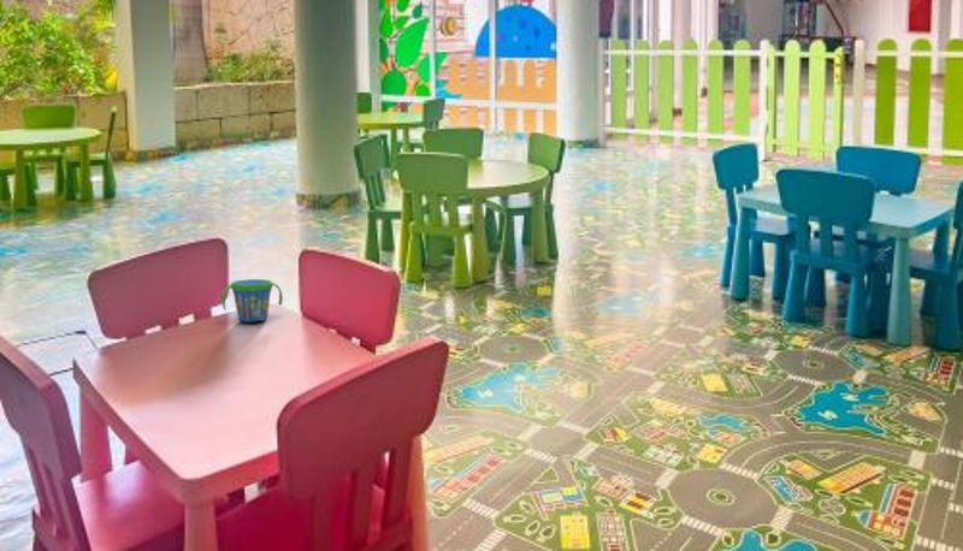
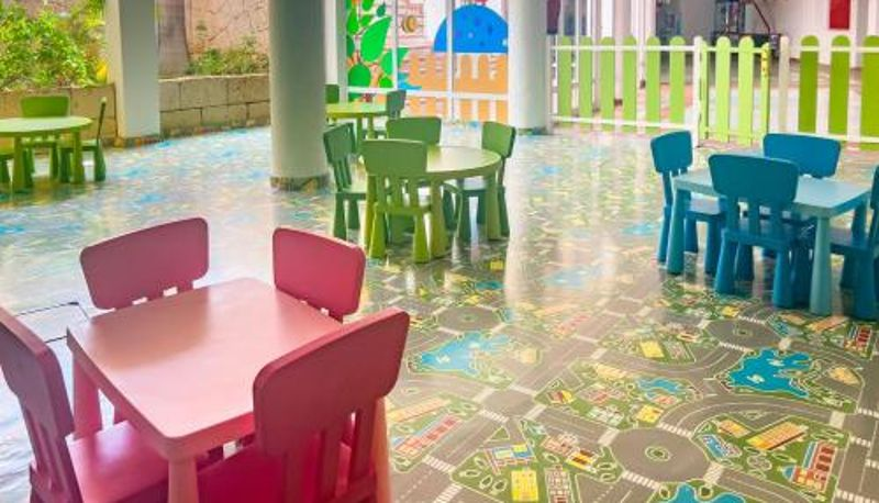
- snack cup [220,278,284,324]
